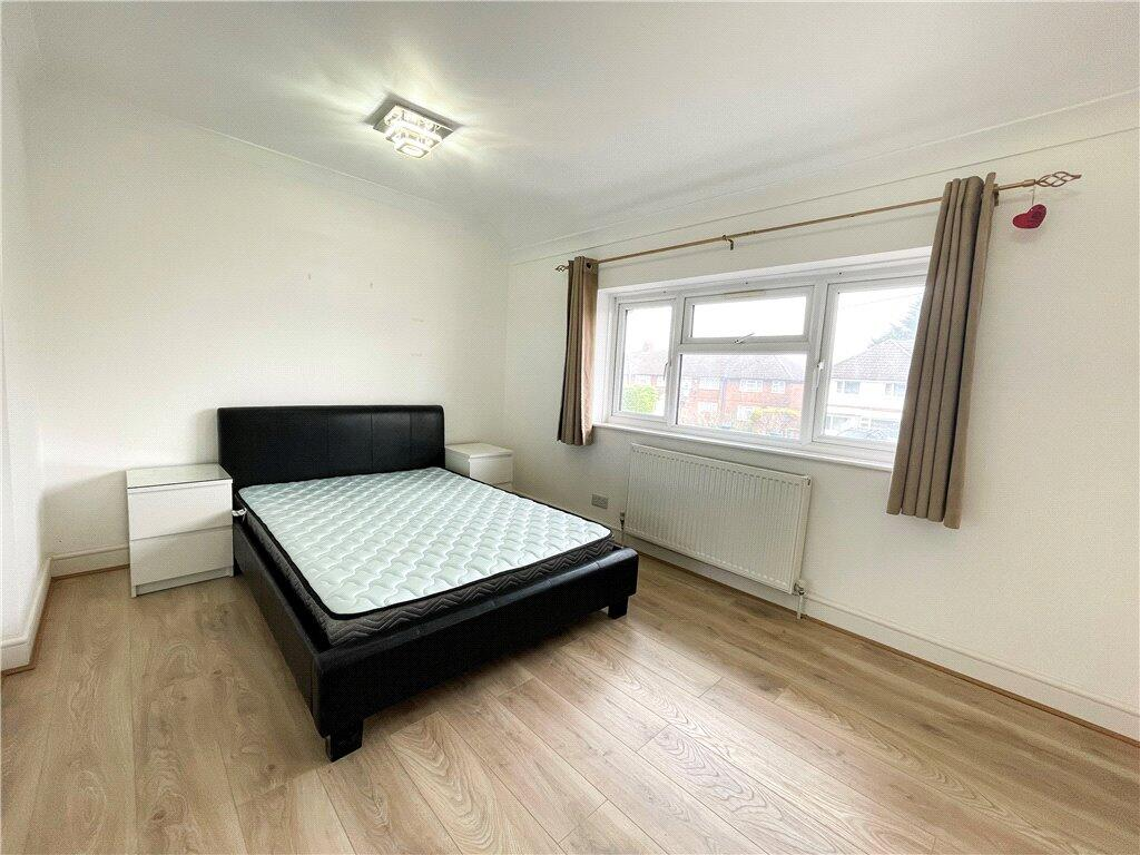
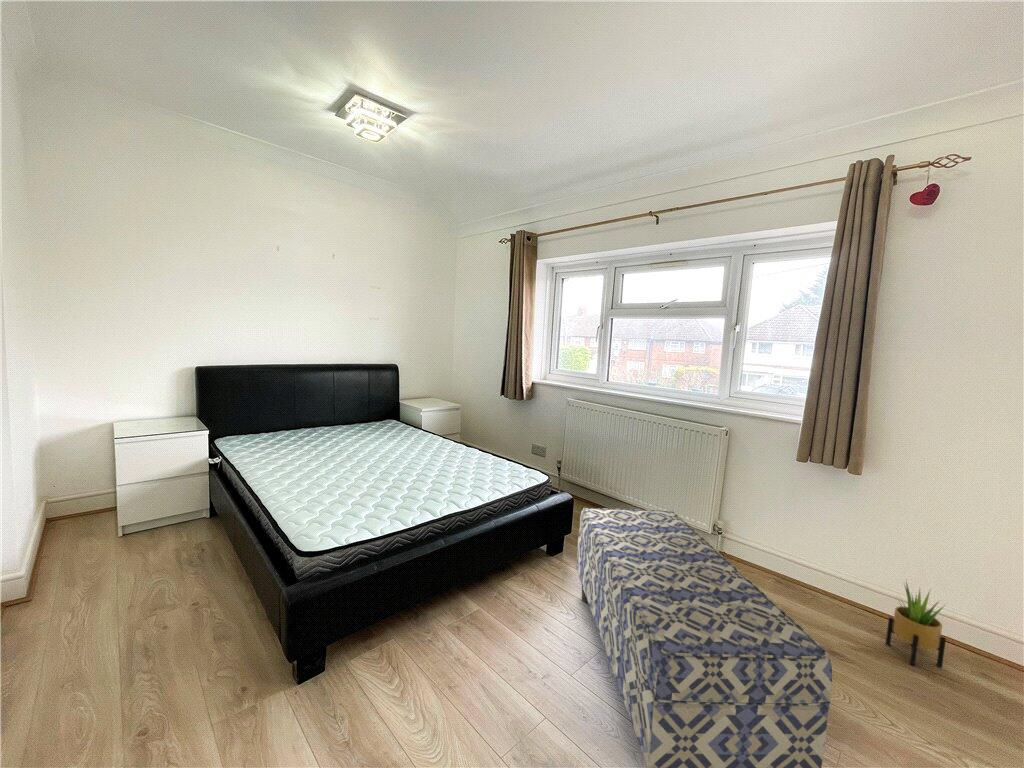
+ potted plant [884,580,949,668]
+ bench [575,507,833,768]
